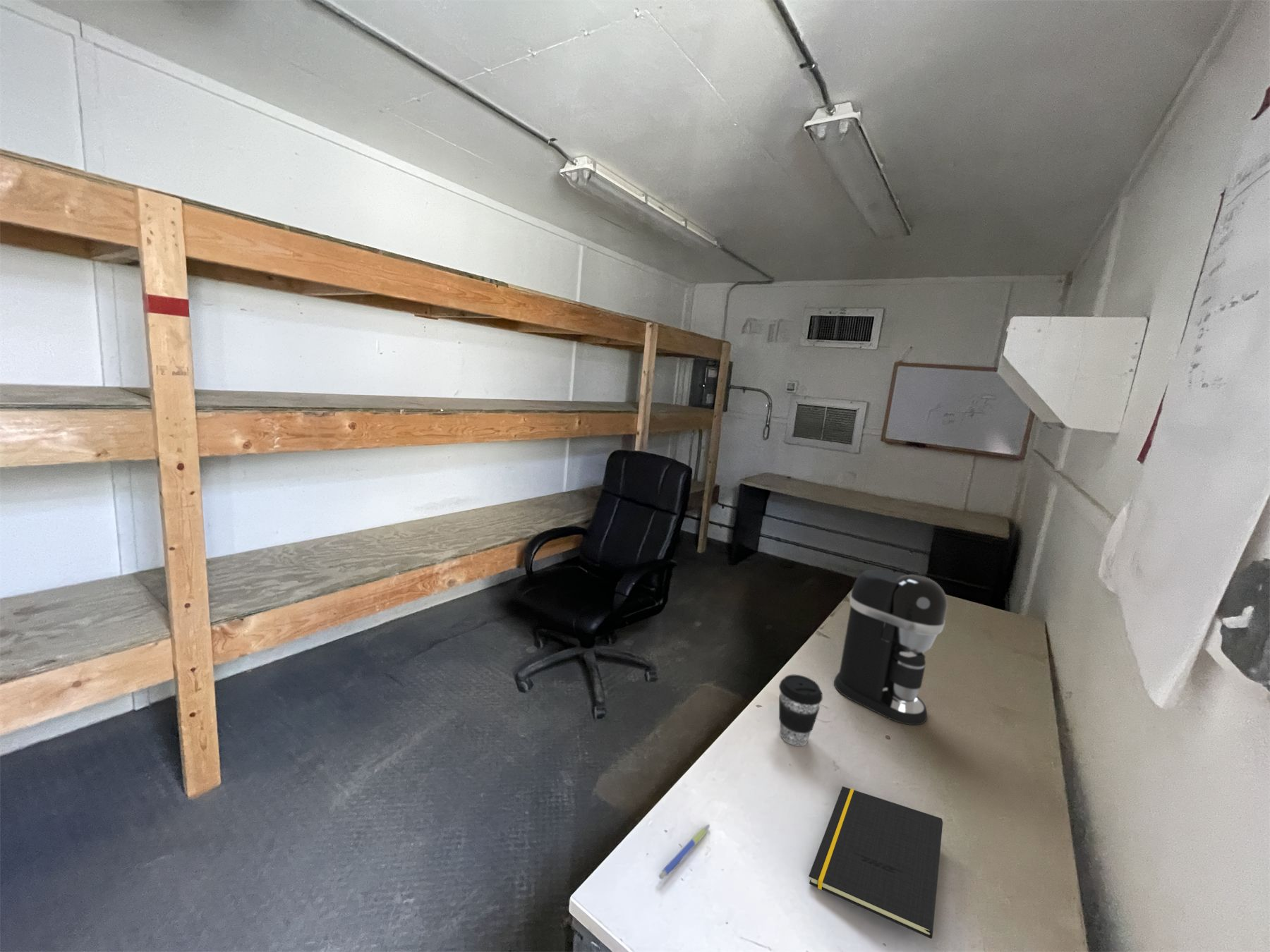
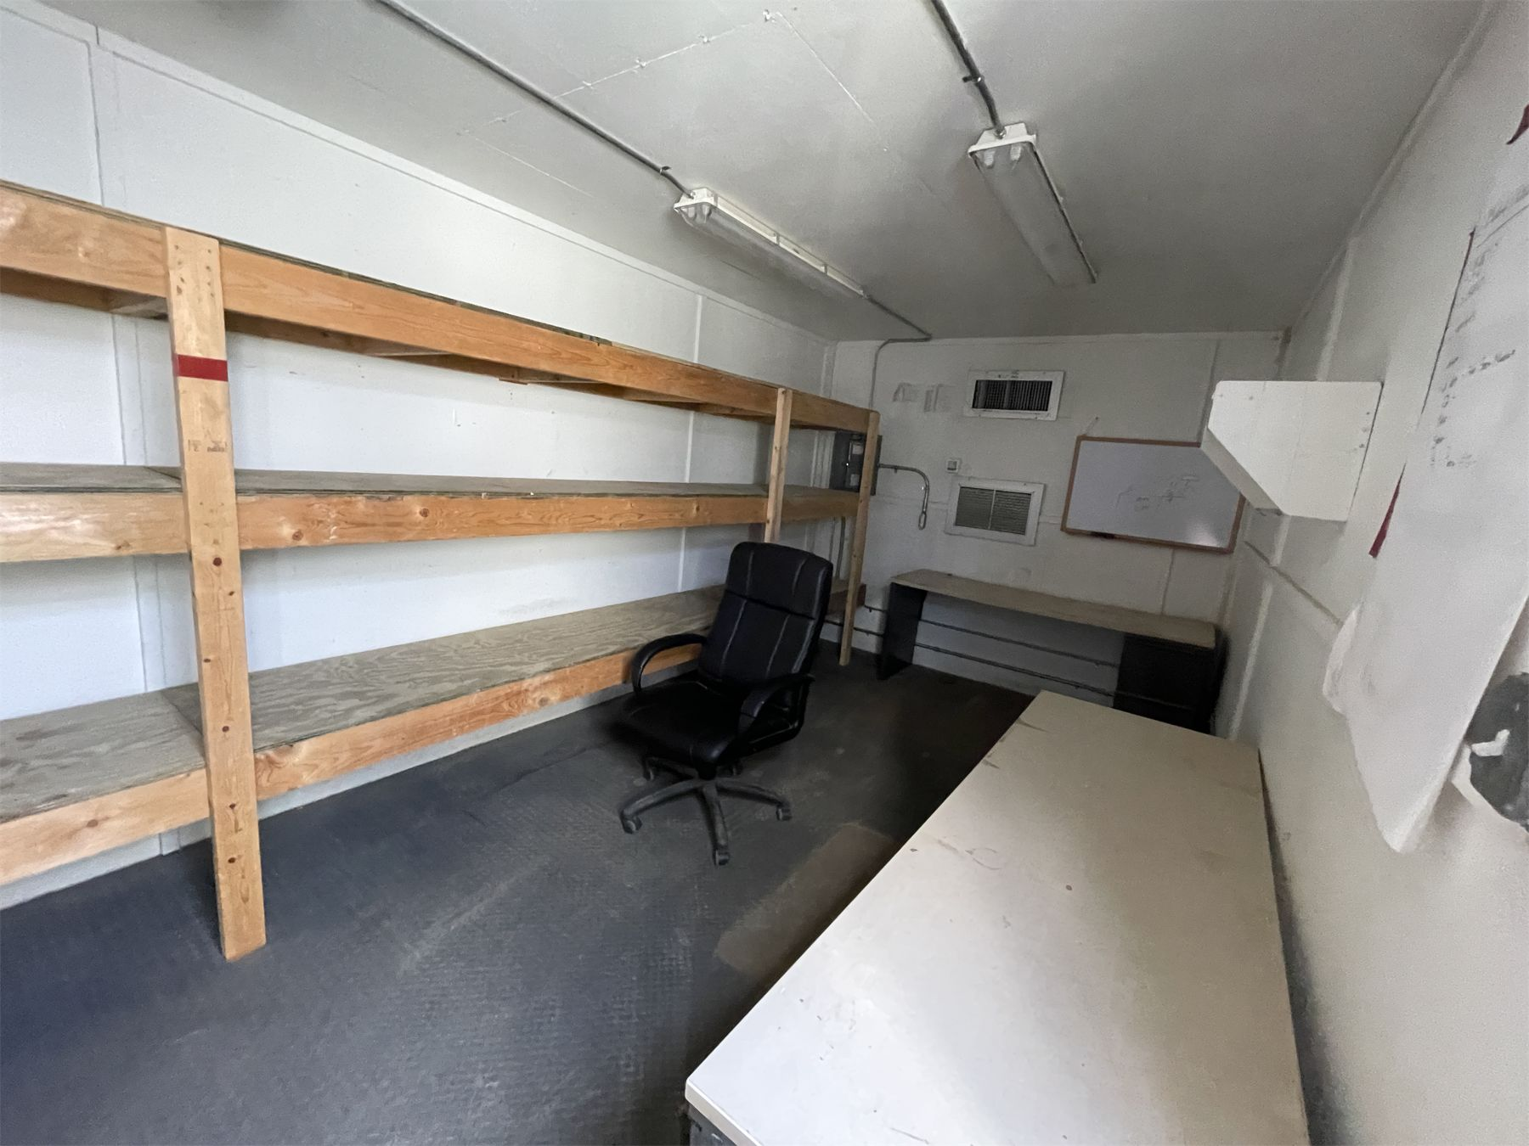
- coffee cup [778,674,823,747]
- notepad [808,786,943,939]
- pen [658,824,710,880]
- coffee maker [833,569,948,726]
